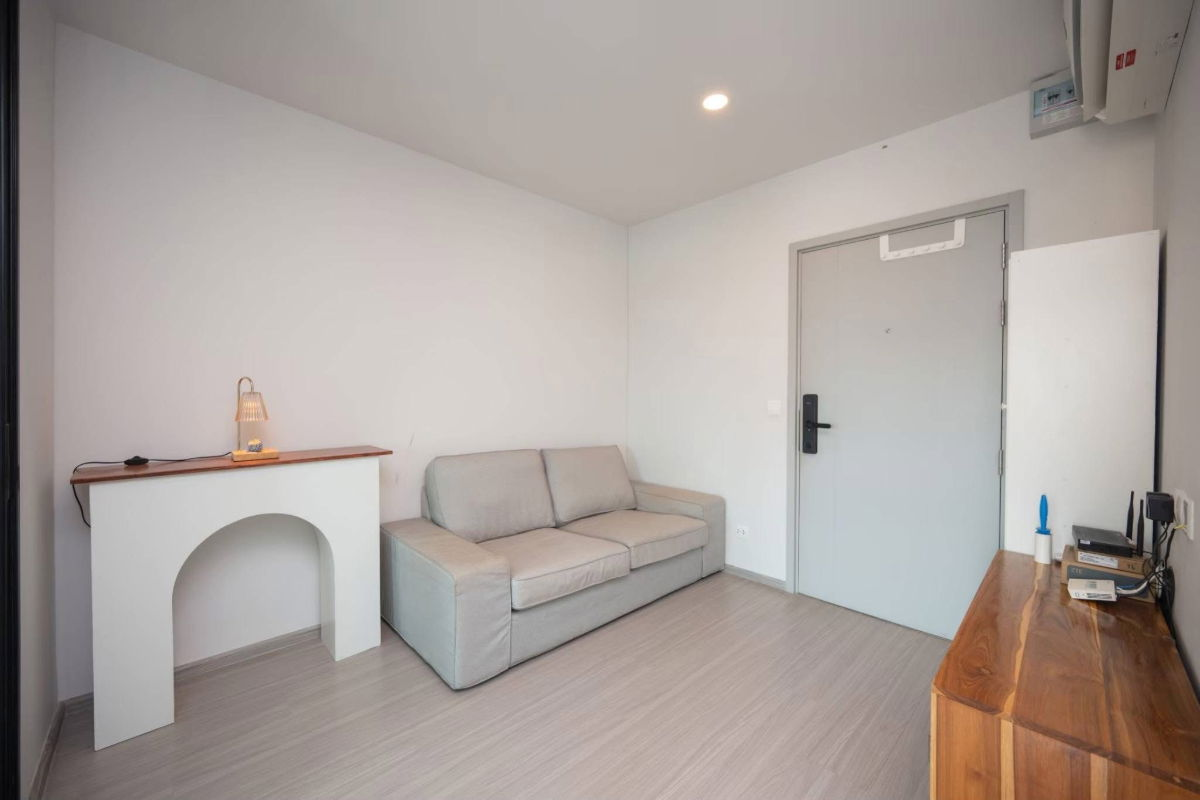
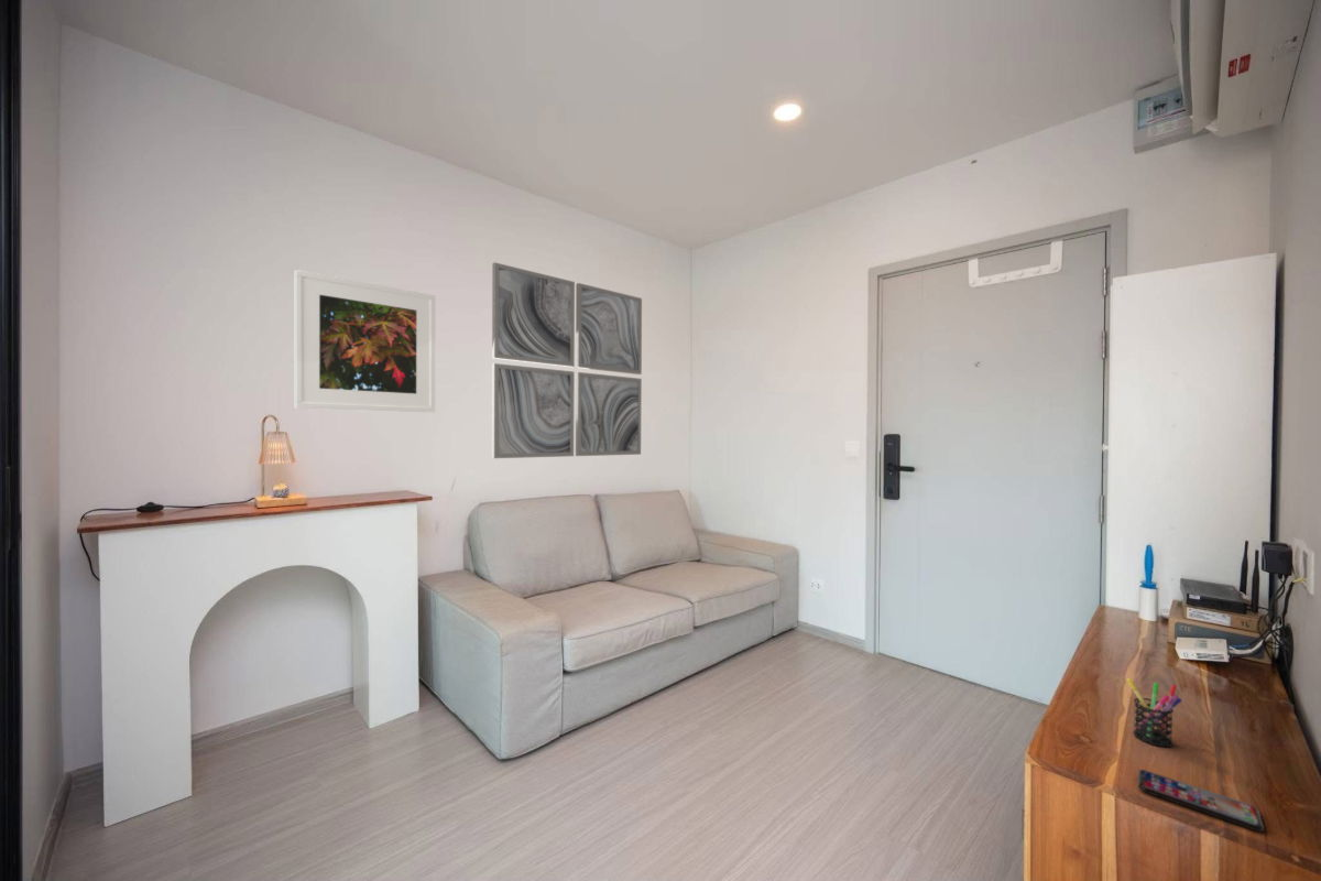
+ smartphone [1137,769,1265,833]
+ pen holder [1126,677,1183,748]
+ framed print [294,269,436,414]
+ wall art [491,261,643,459]
